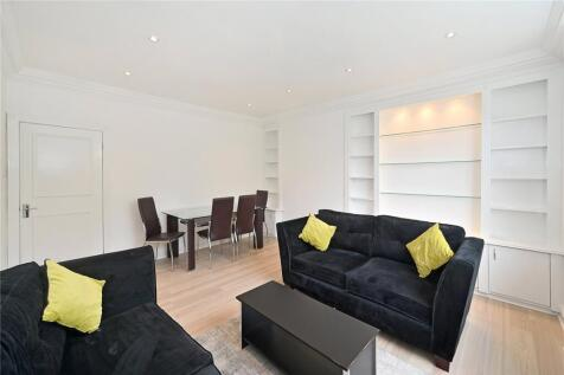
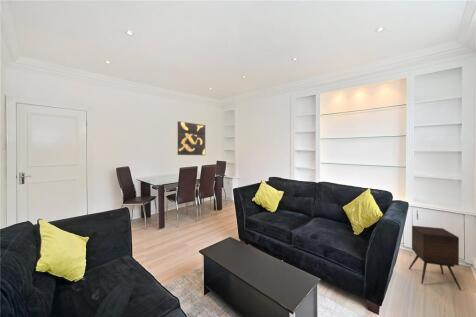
+ wall art [177,120,206,156]
+ side table [408,225,462,291]
